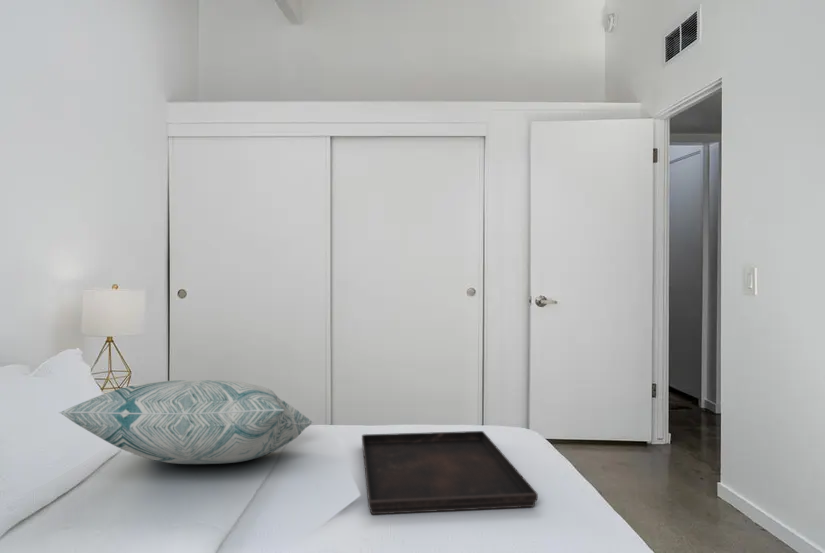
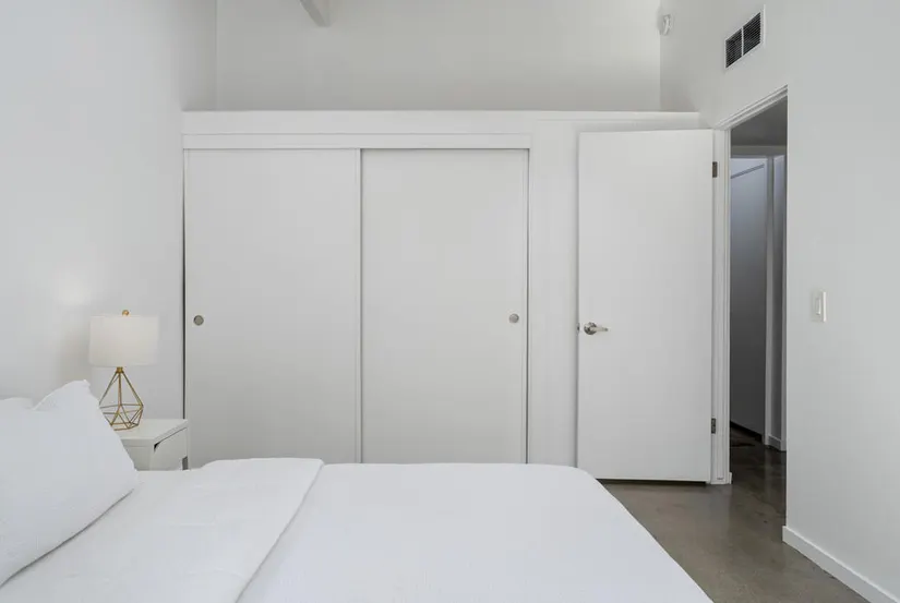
- decorative pillow [57,379,315,465]
- serving tray [361,430,539,515]
